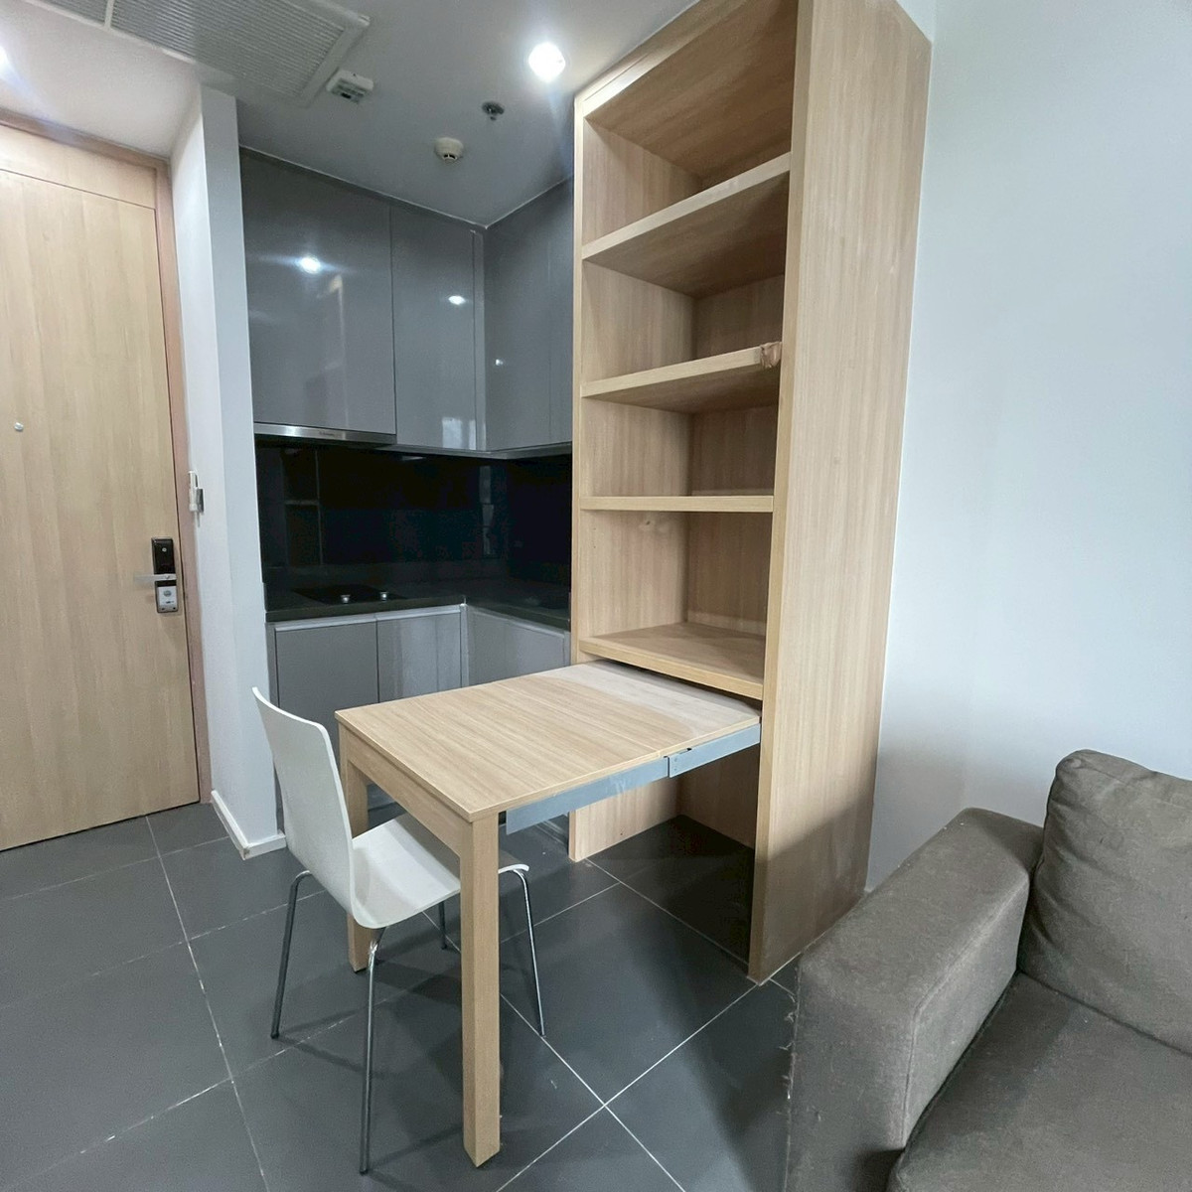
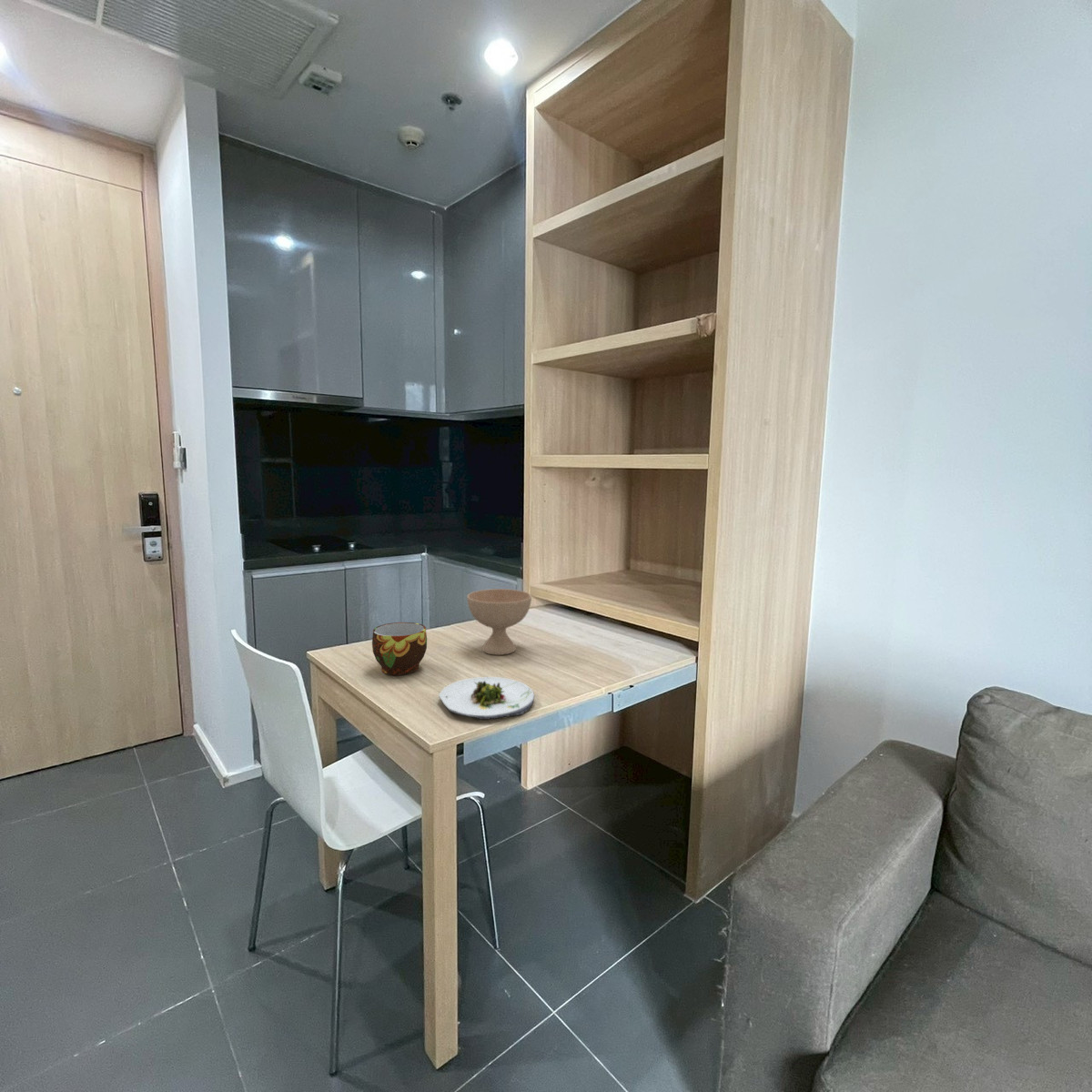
+ bowl [466,588,532,656]
+ cup [371,622,428,676]
+ salad plate [438,676,535,721]
